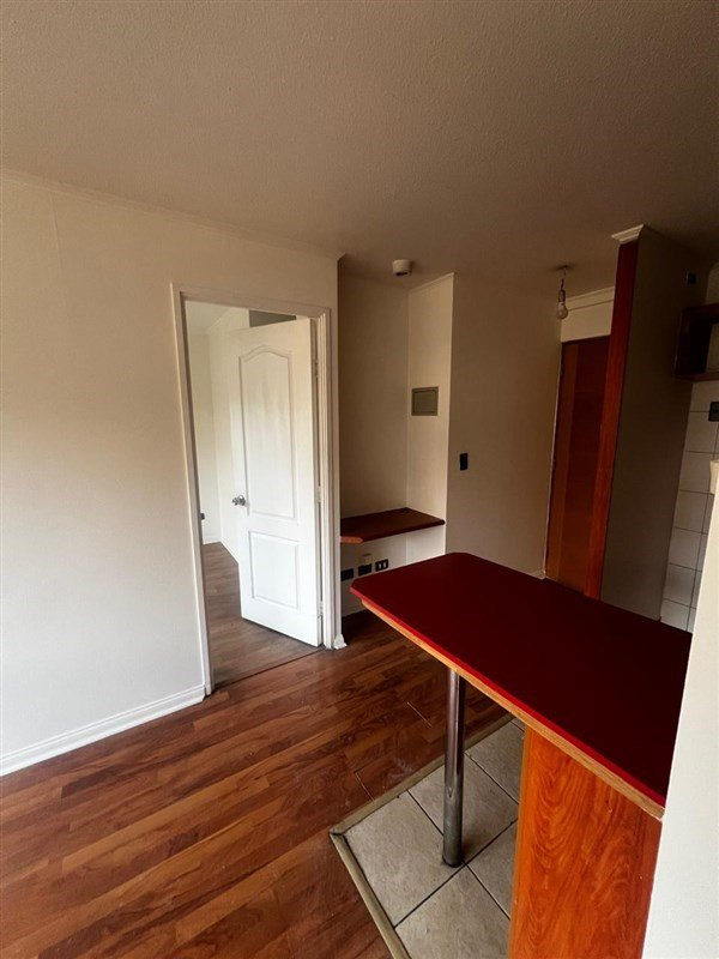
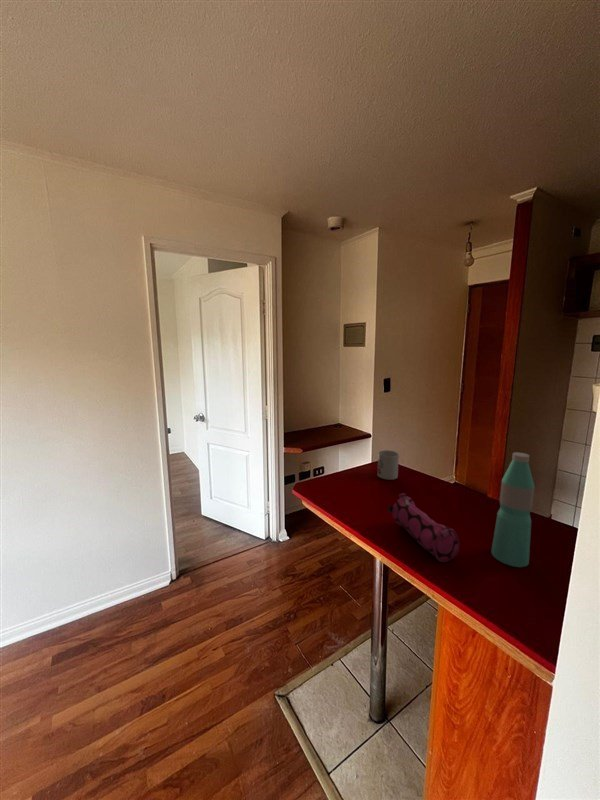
+ water bottle [490,451,536,568]
+ mug [376,449,400,481]
+ pencil case [387,493,460,563]
